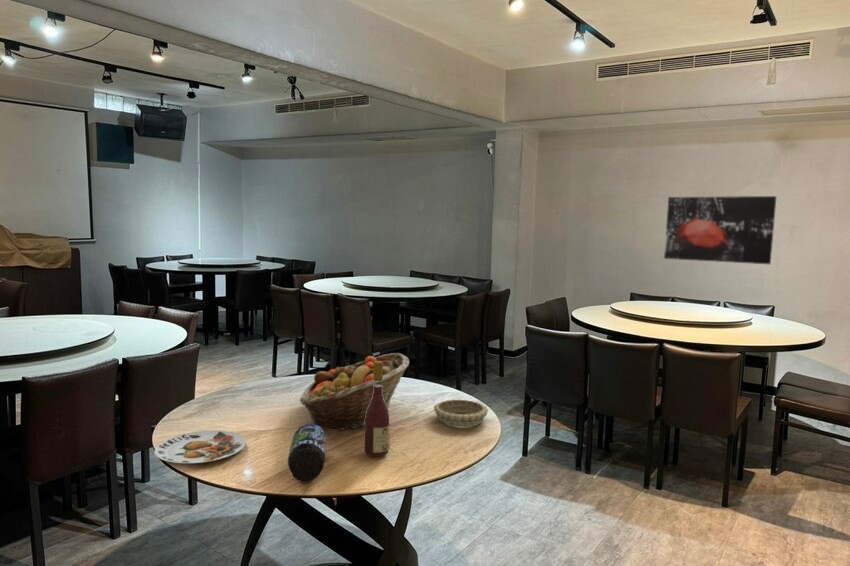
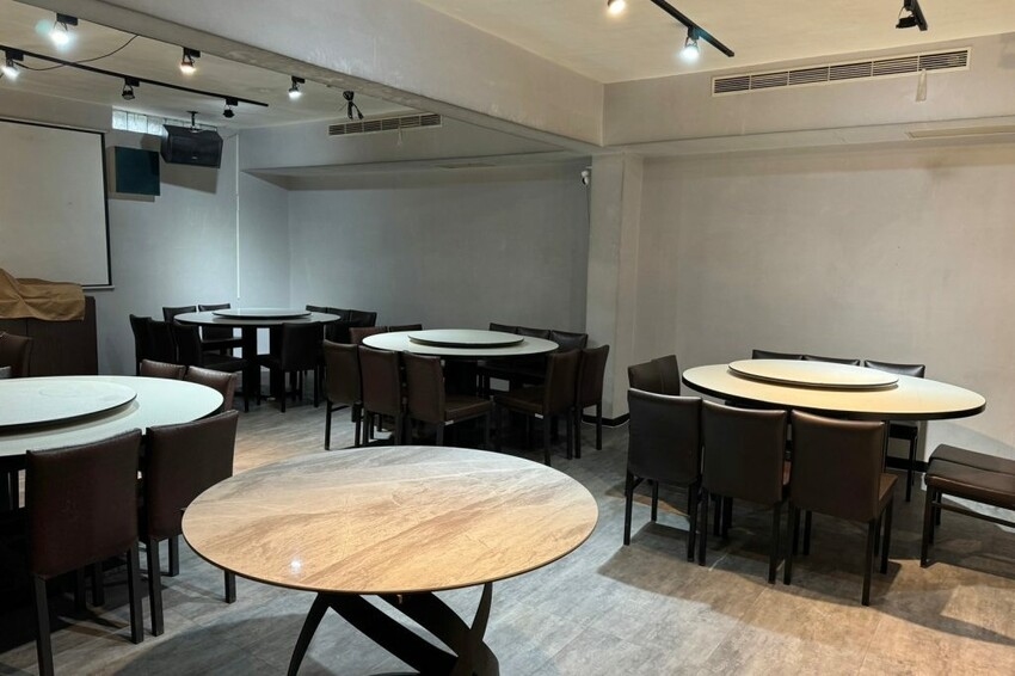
- plate [154,429,247,464]
- fruit basket [298,352,410,430]
- water bottle [287,423,327,483]
- wine bottle [364,361,391,457]
- decorative bowl [433,399,489,428]
- wall art [663,195,777,265]
